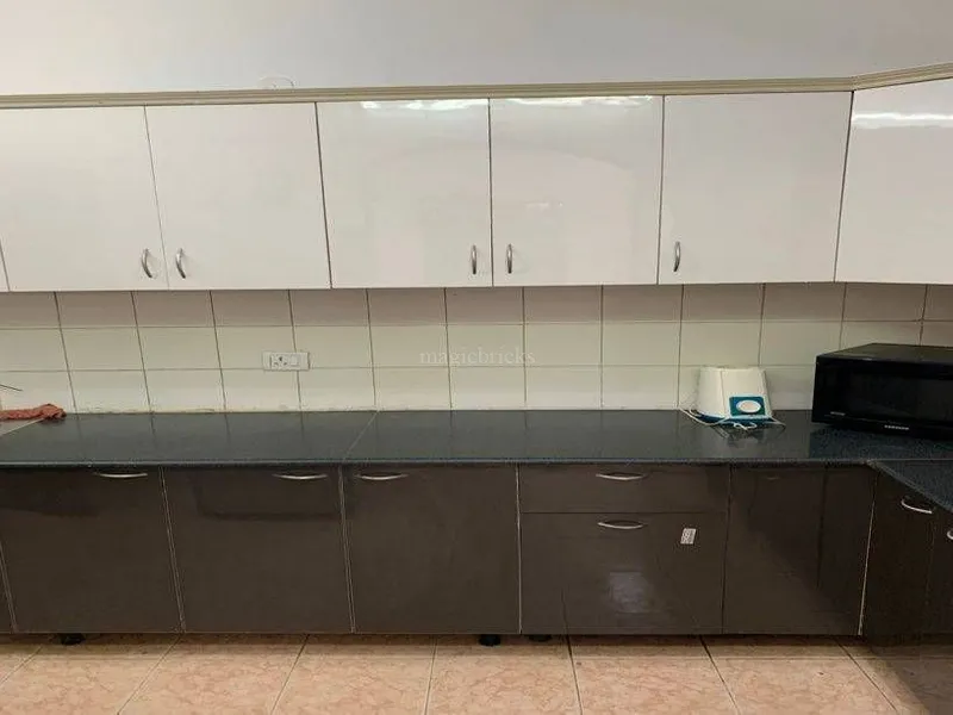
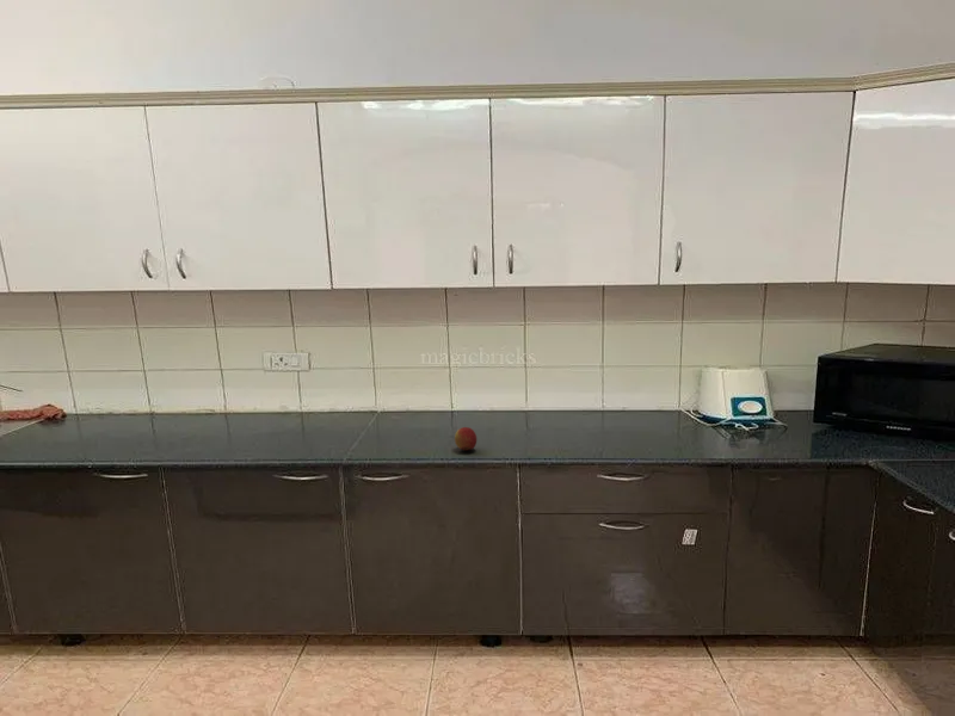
+ apple [454,426,478,451]
